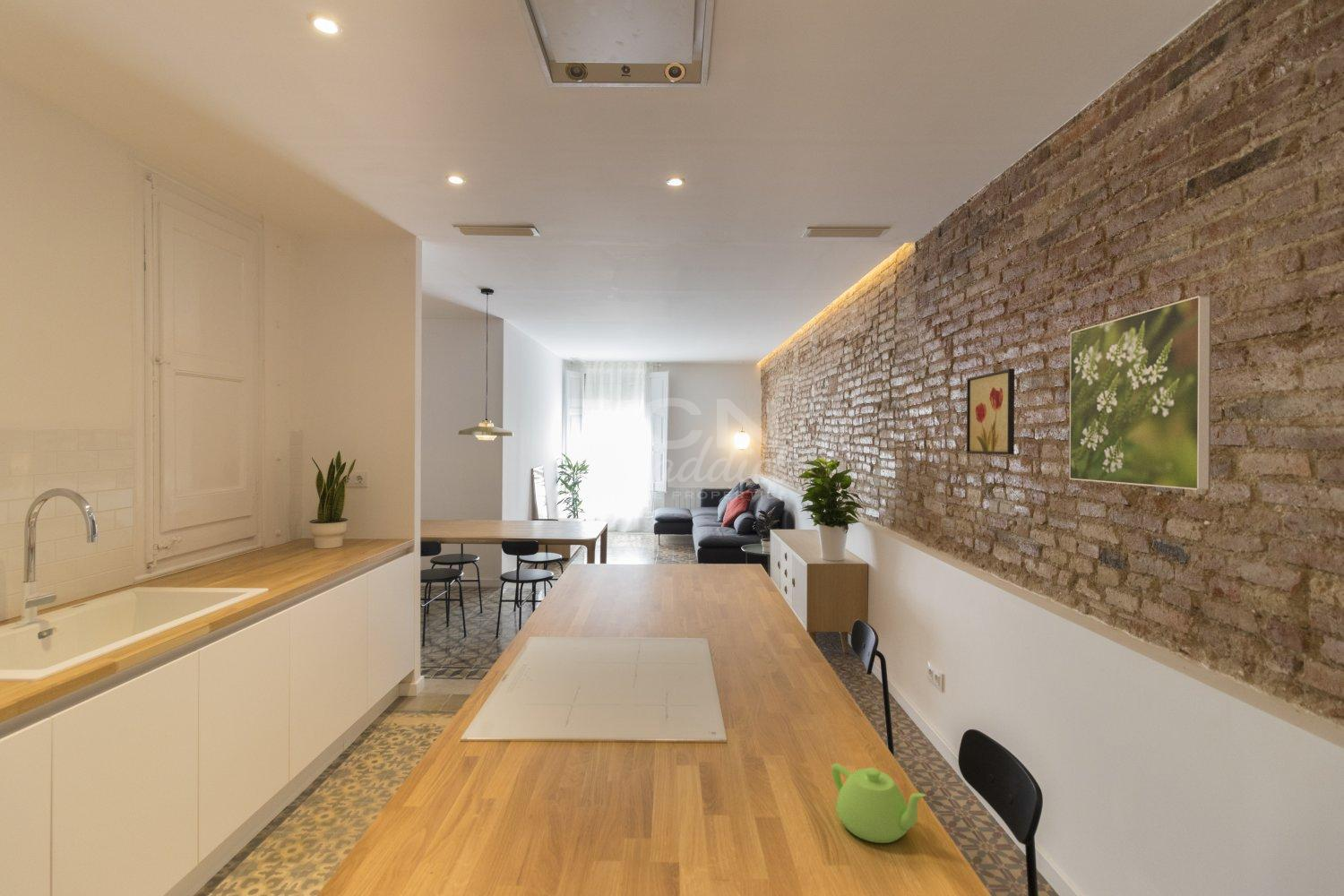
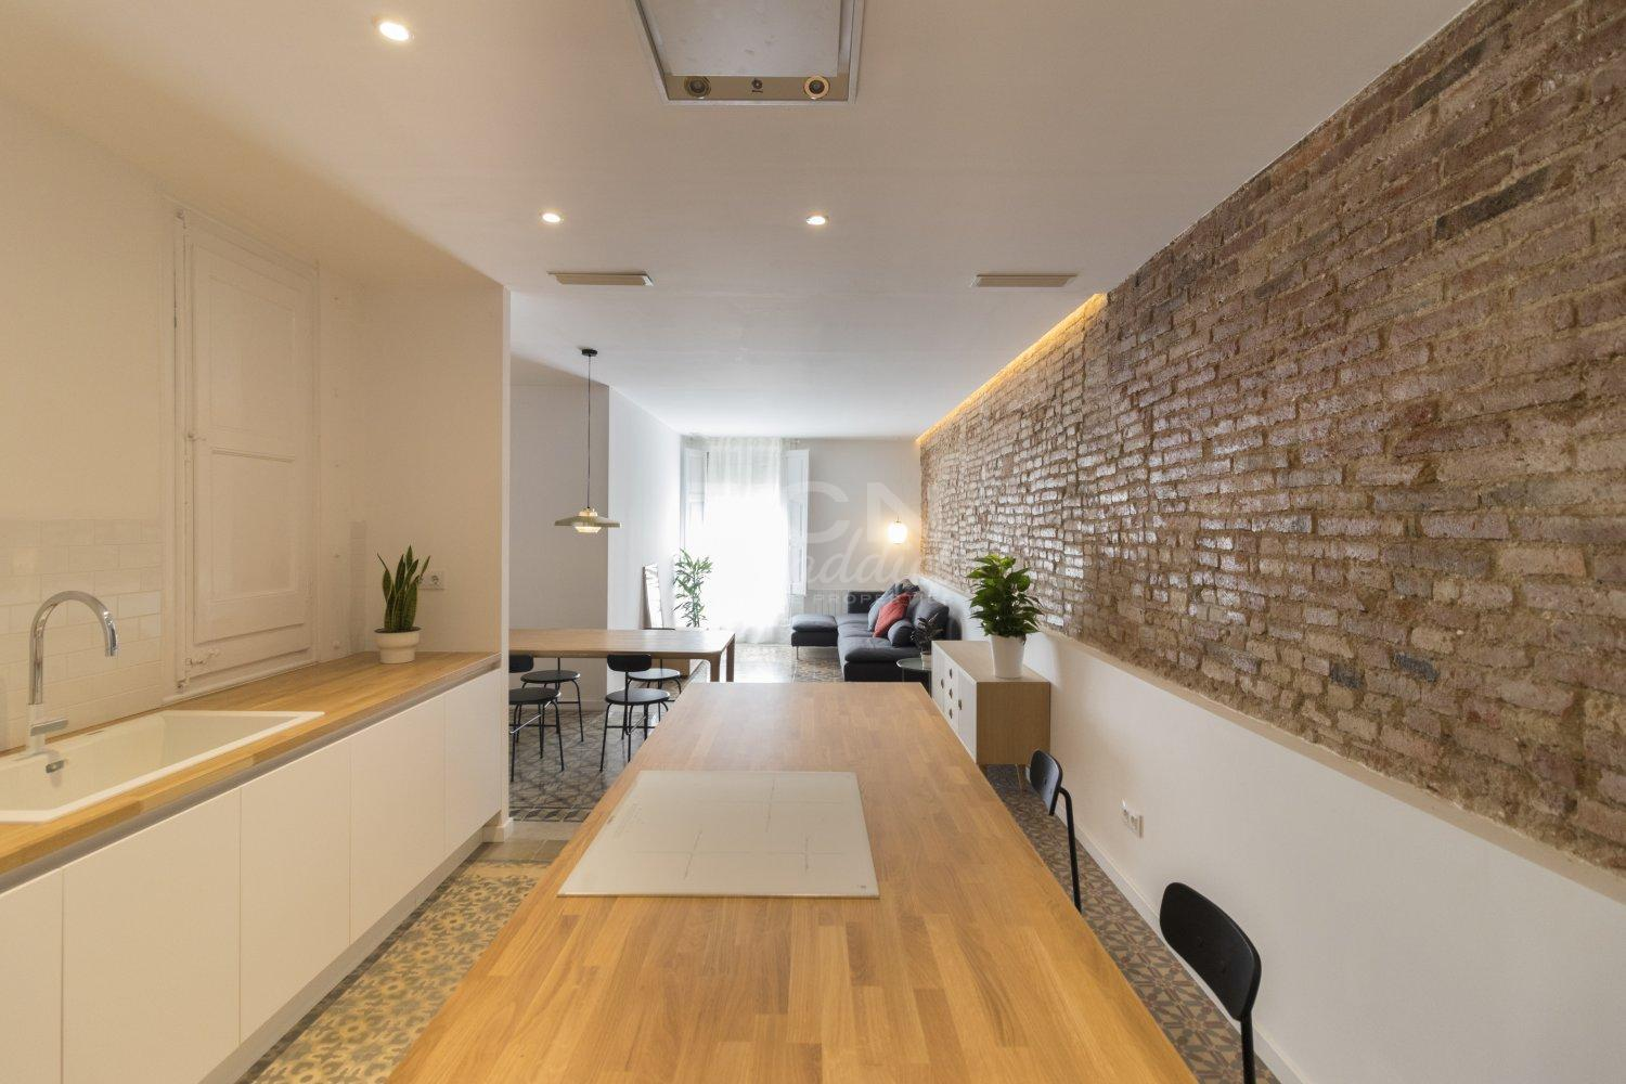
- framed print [1069,295,1212,491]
- wall art [966,368,1015,455]
- teapot [831,762,926,844]
